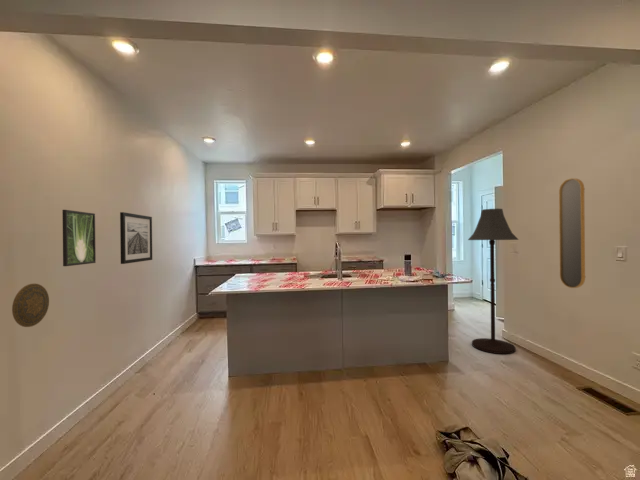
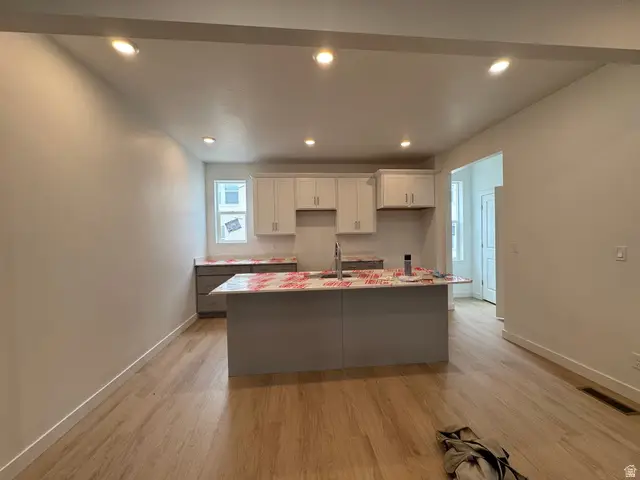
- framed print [61,209,97,267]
- home mirror [558,177,586,289]
- wall art [119,211,153,265]
- decorative plate [11,283,50,328]
- floor lamp [467,208,520,355]
